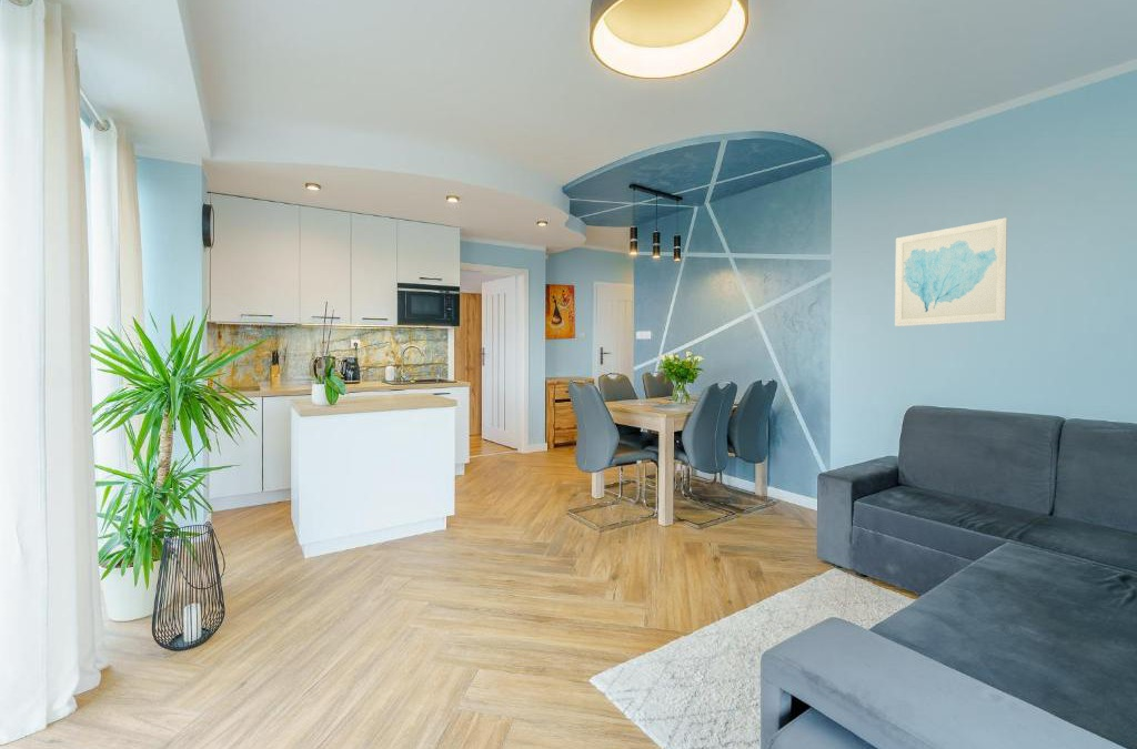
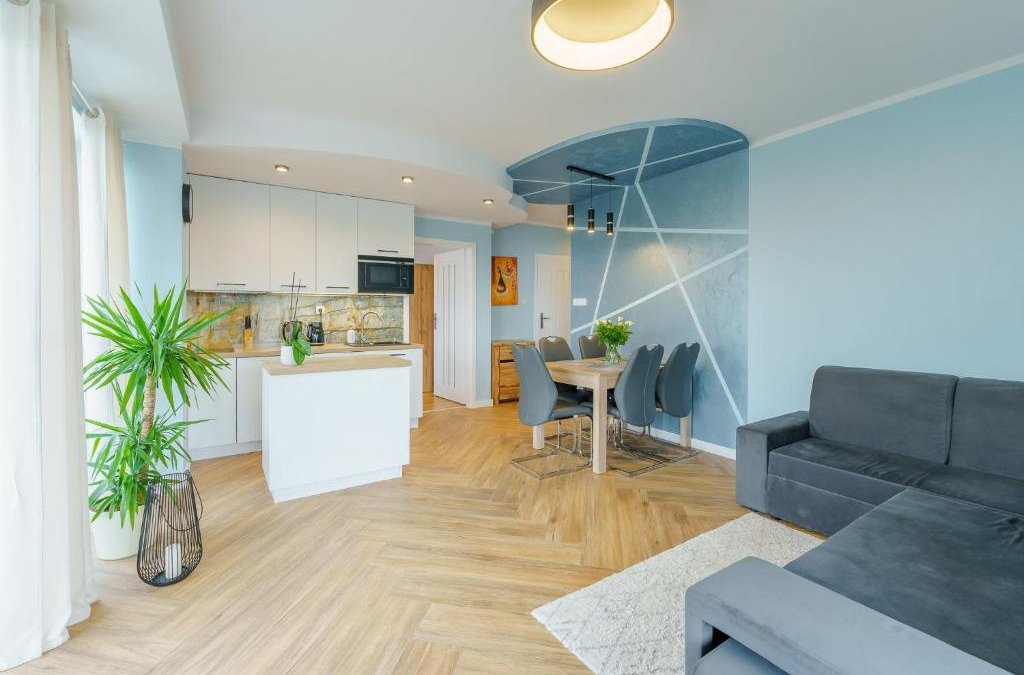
- wall art [894,216,1008,327]
